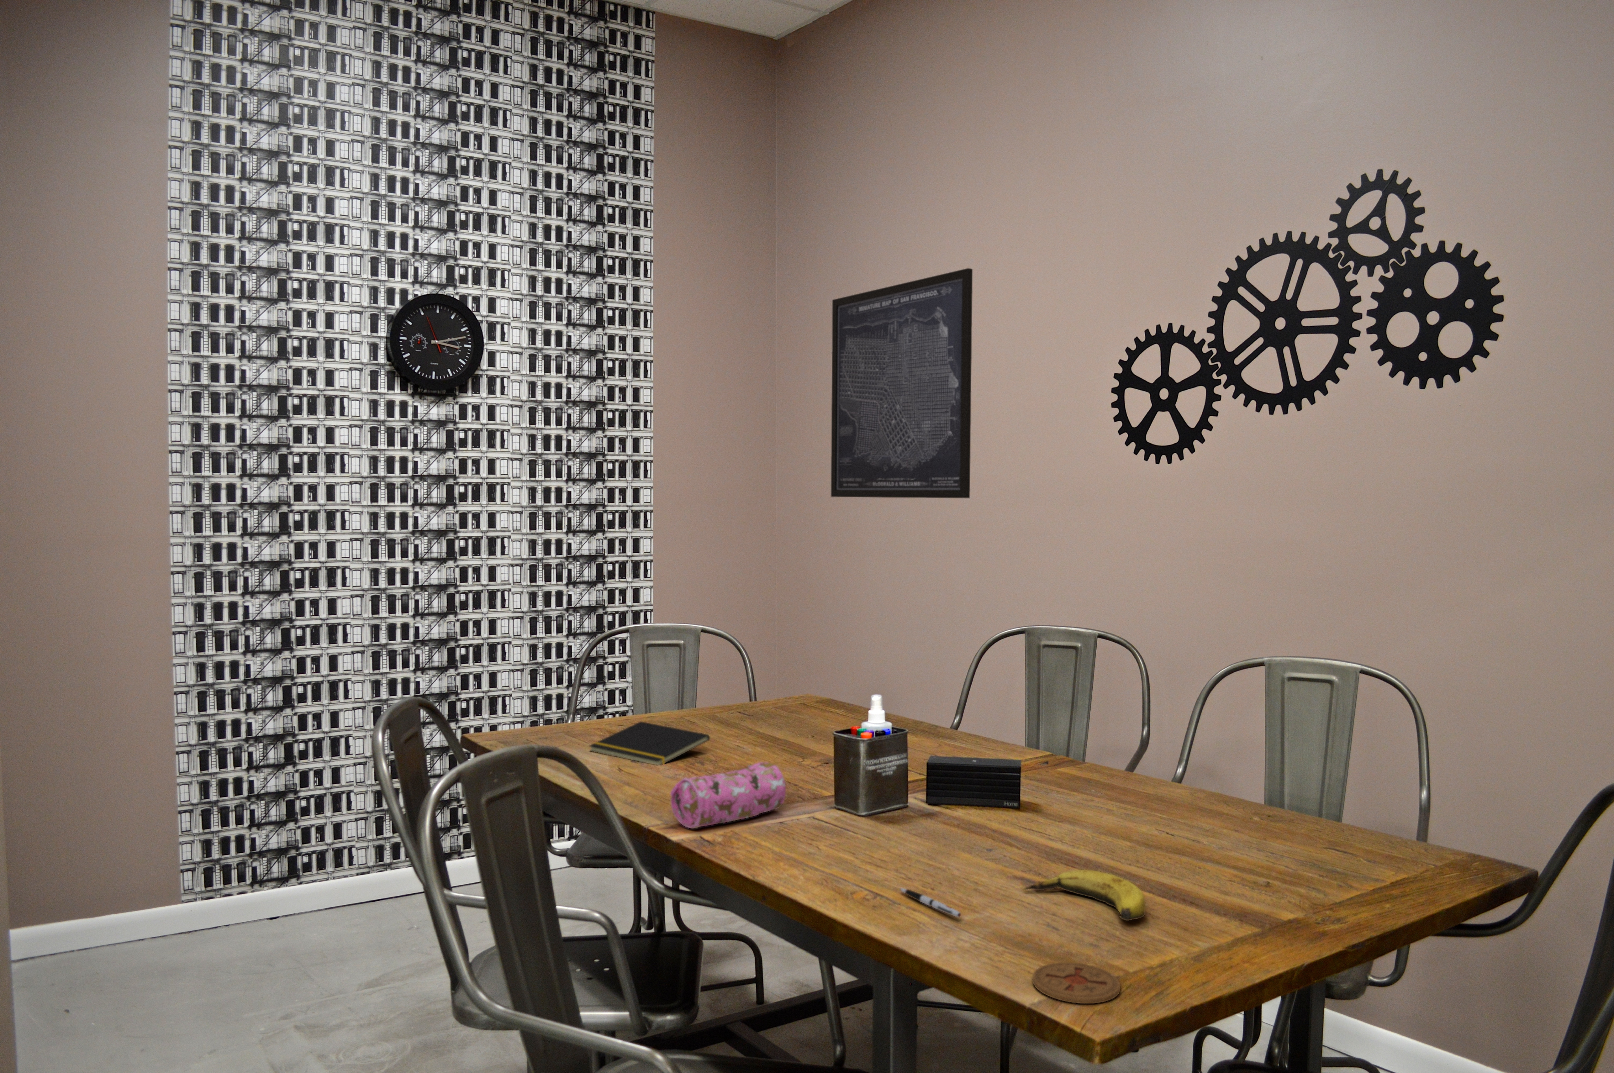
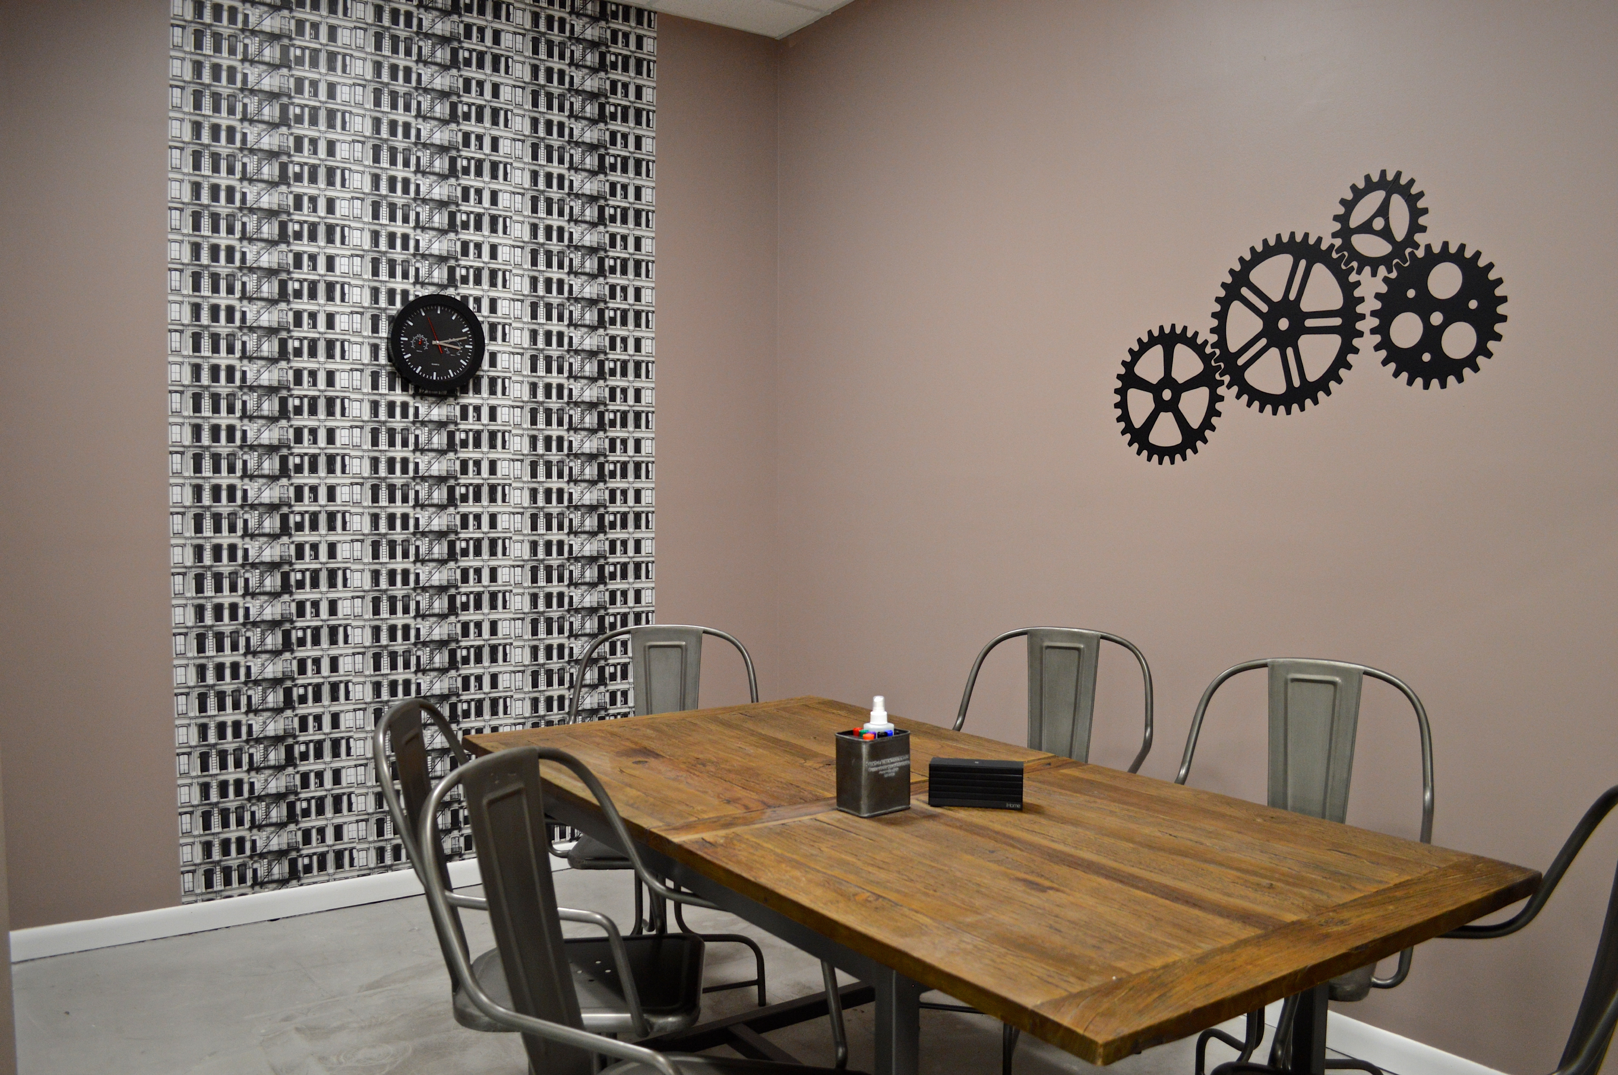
- notepad [589,721,710,765]
- pen [899,887,961,917]
- pencil case [669,762,787,829]
- coaster [1032,962,1121,1004]
- banana [1023,869,1146,921]
- wall art [831,267,973,498]
